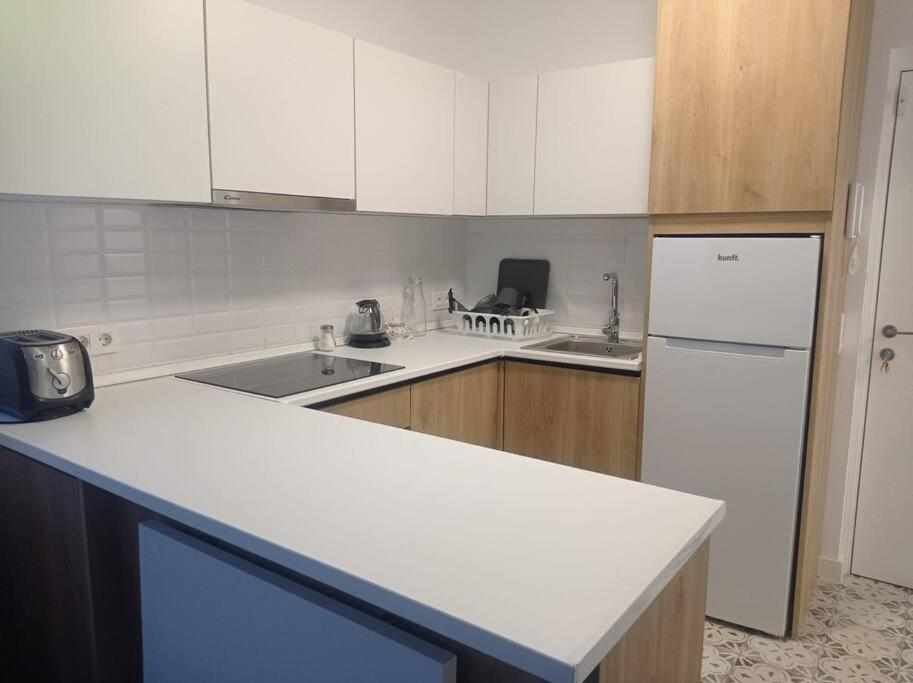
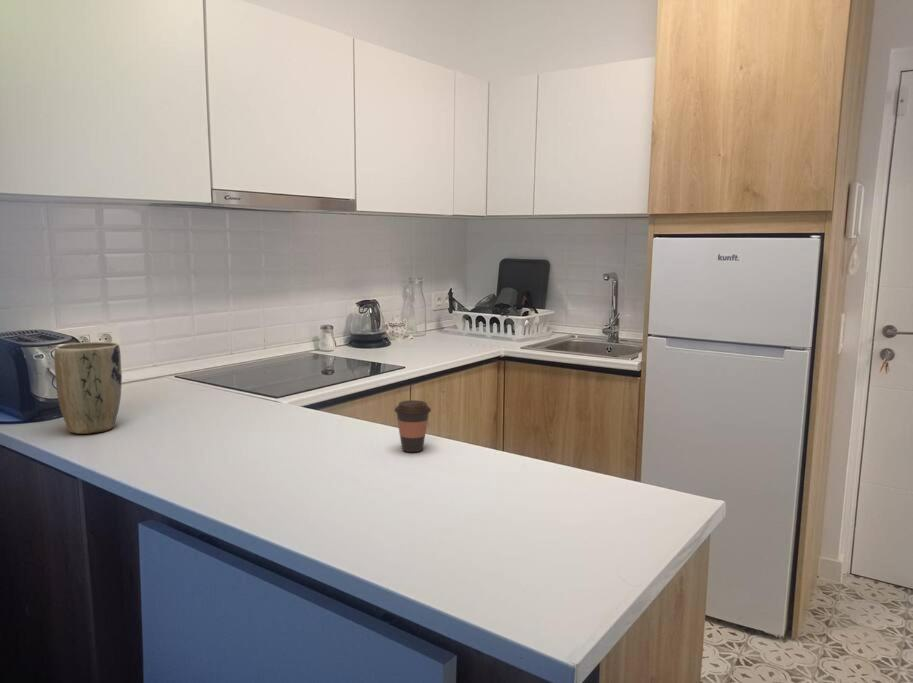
+ plant pot [53,341,123,435]
+ coffee cup [393,399,432,453]
